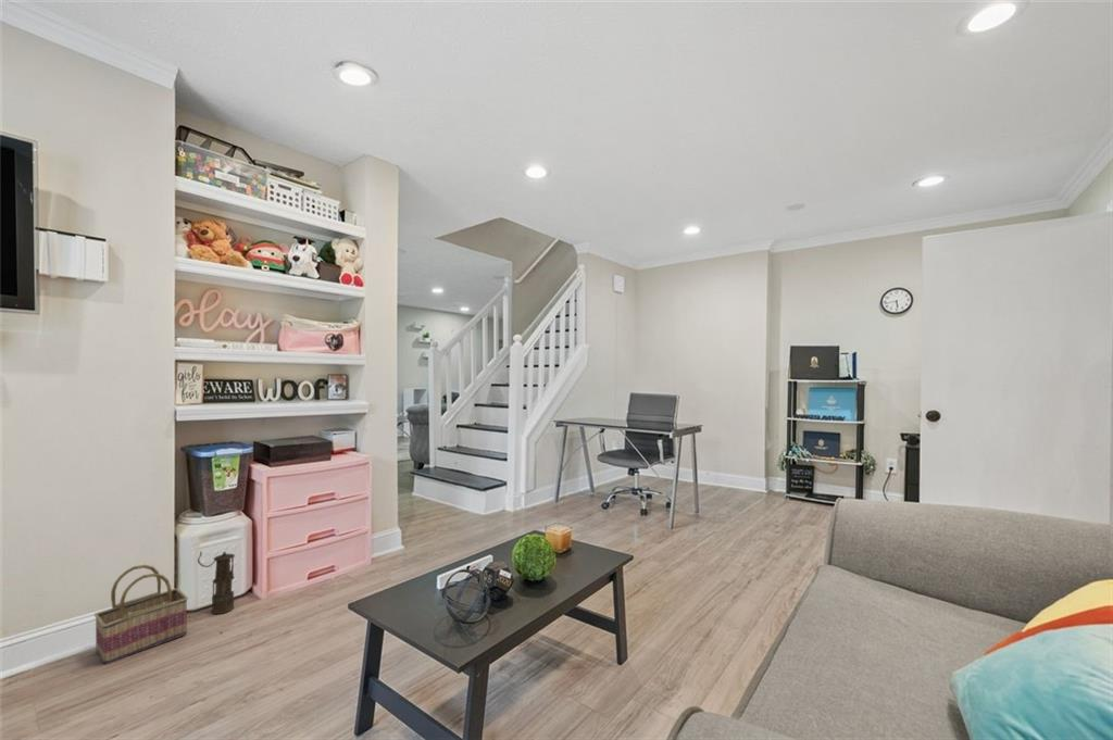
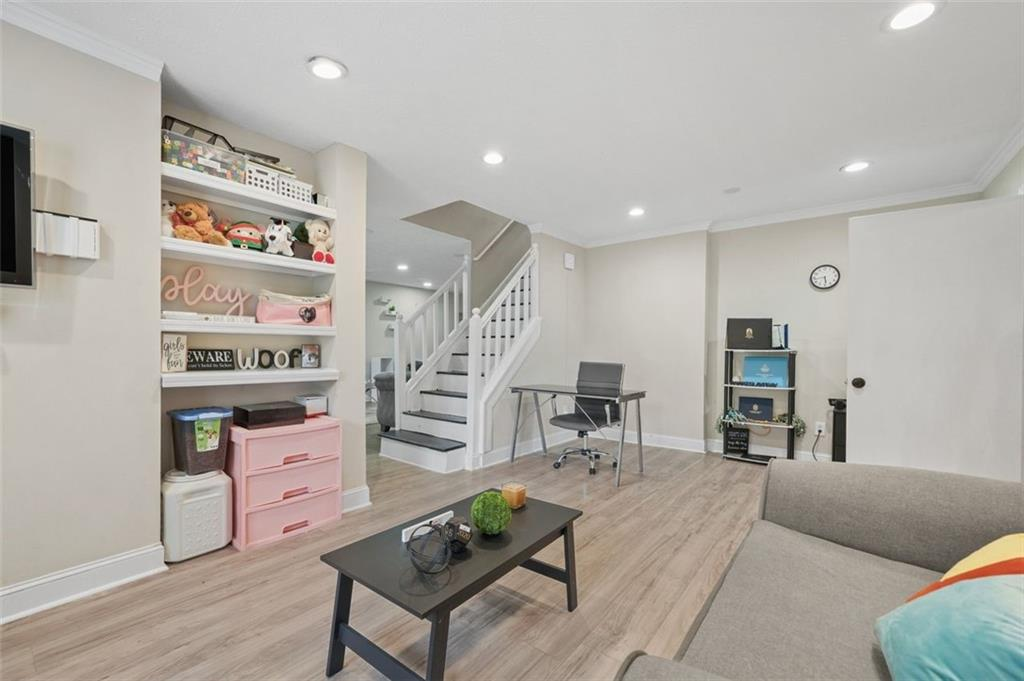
- lantern [197,551,236,615]
- basket [93,564,189,665]
